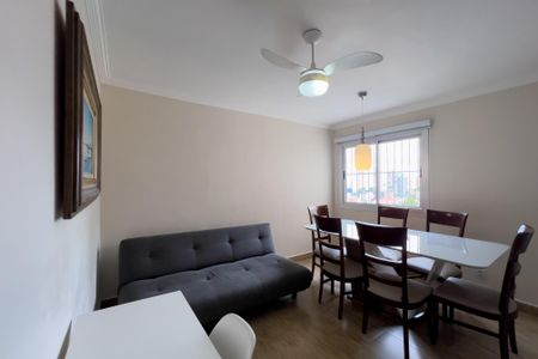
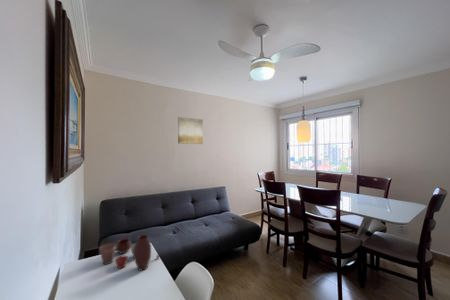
+ pottery set [98,234,161,272]
+ wall art [177,116,204,145]
